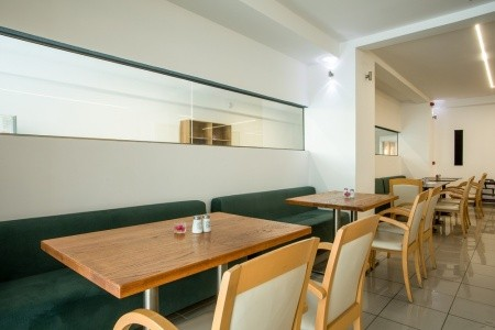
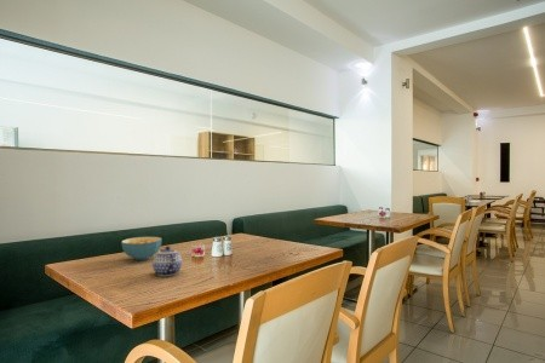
+ cereal bowl [120,236,162,261]
+ teapot [151,246,183,277]
